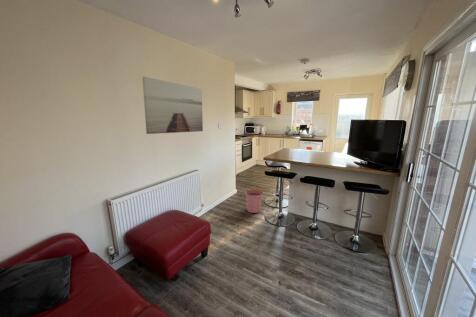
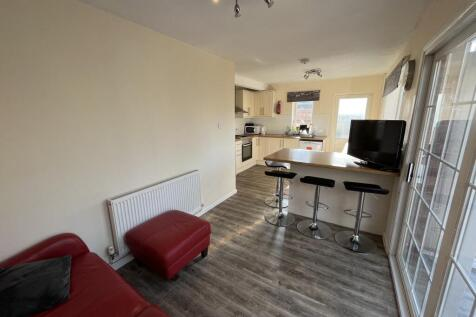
- plant pot [244,188,264,214]
- wall art [141,76,204,135]
